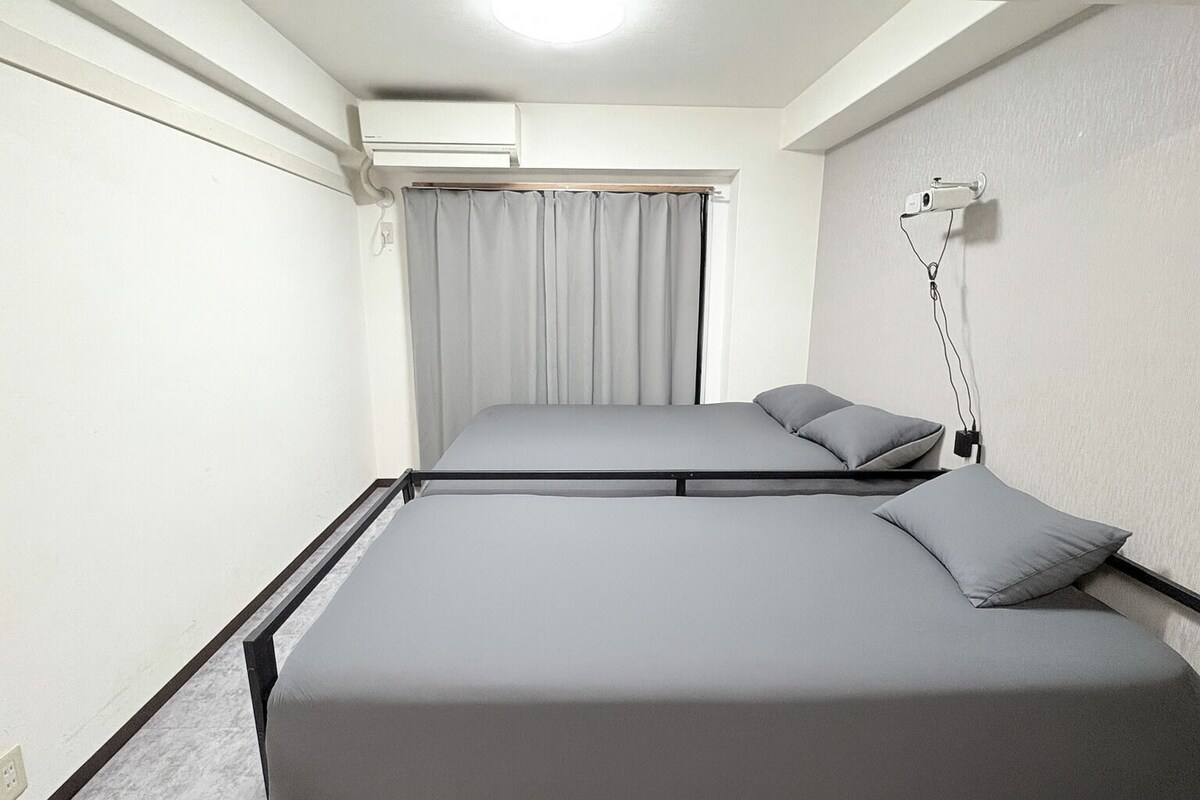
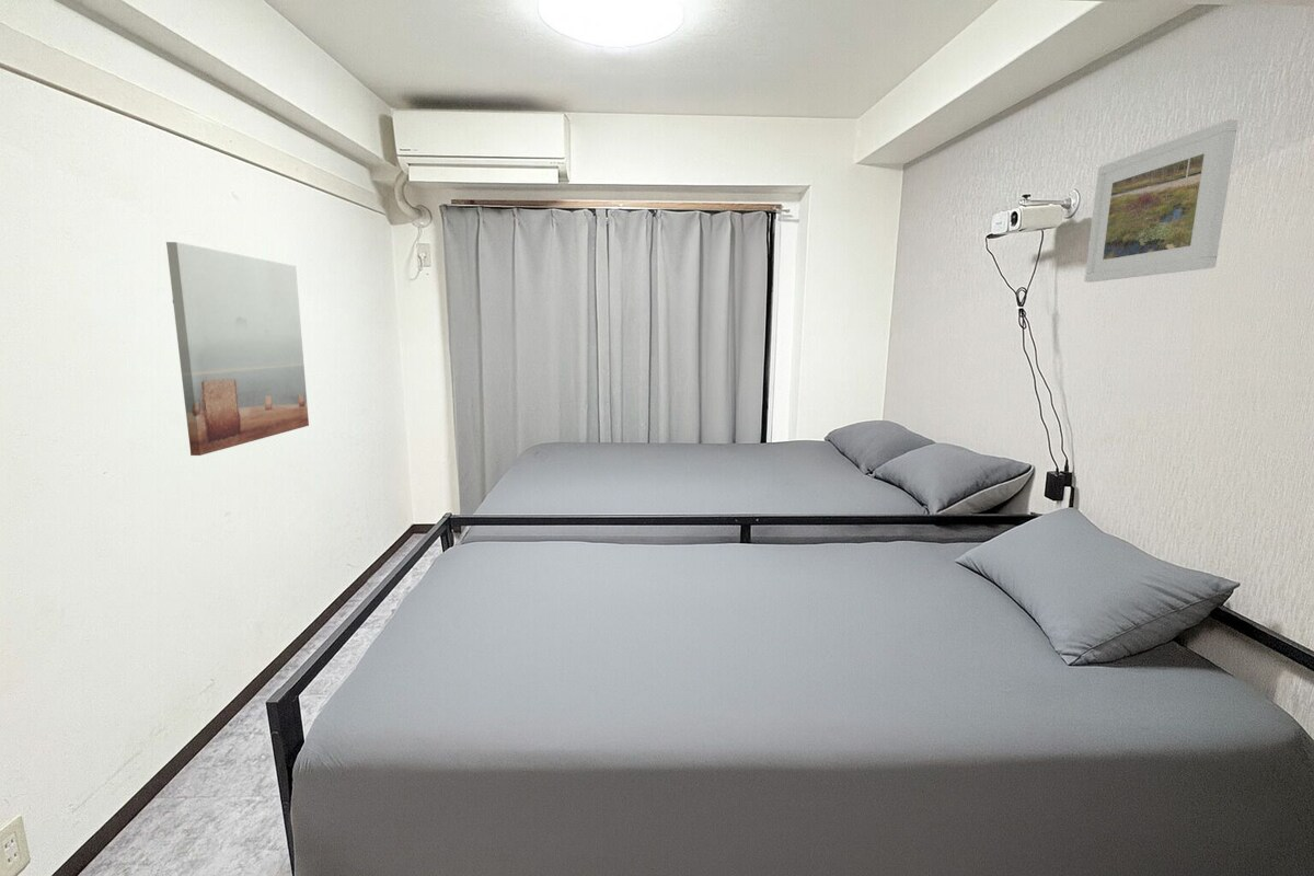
+ wall art [165,241,310,457]
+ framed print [1084,118,1240,284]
